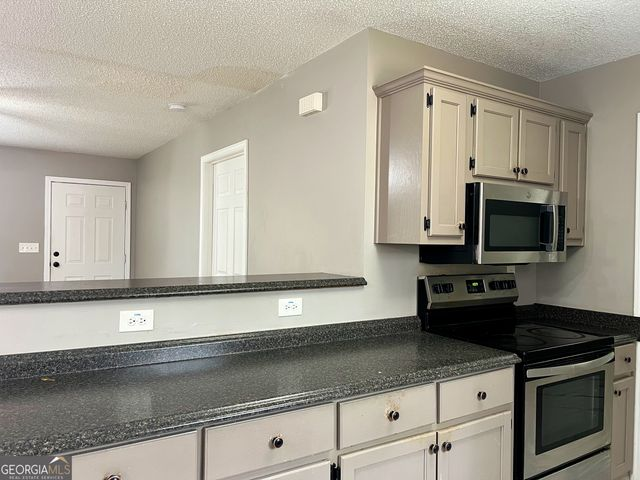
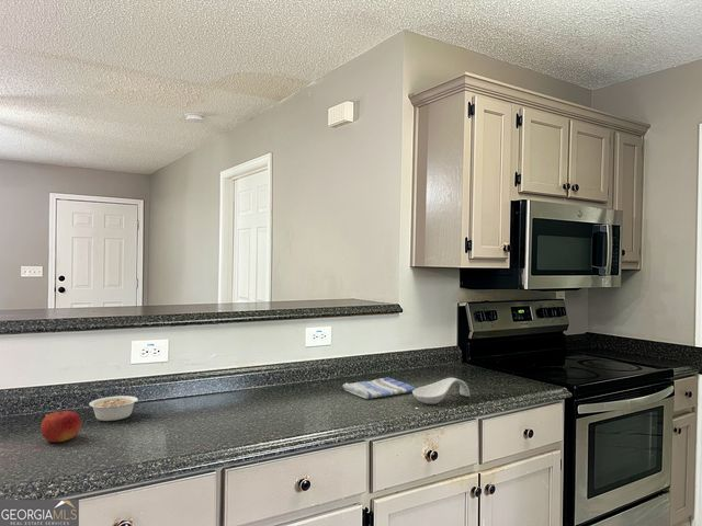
+ legume [88,395,144,422]
+ fruit [39,408,82,443]
+ spoon rest [411,377,471,405]
+ dish towel [342,376,417,400]
